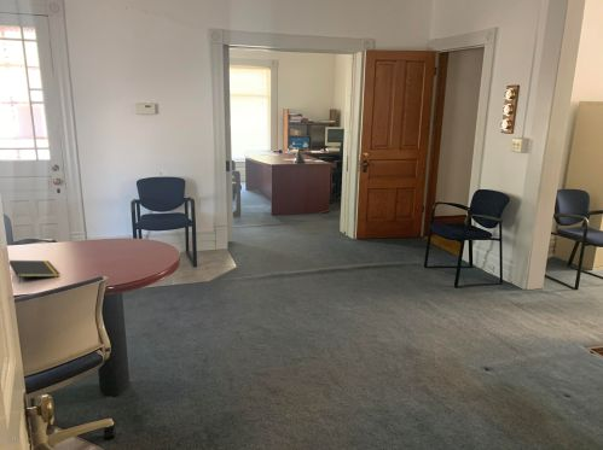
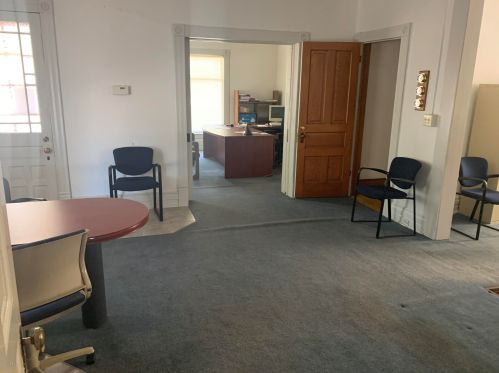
- notepad [8,259,60,286]
